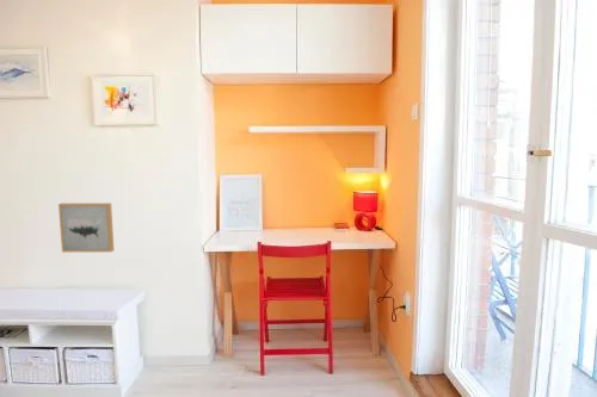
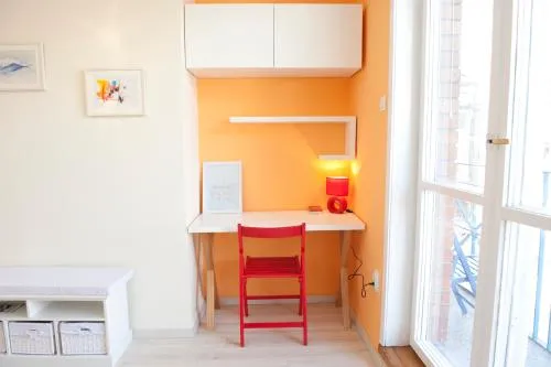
- wall art [57,201,115,253]
